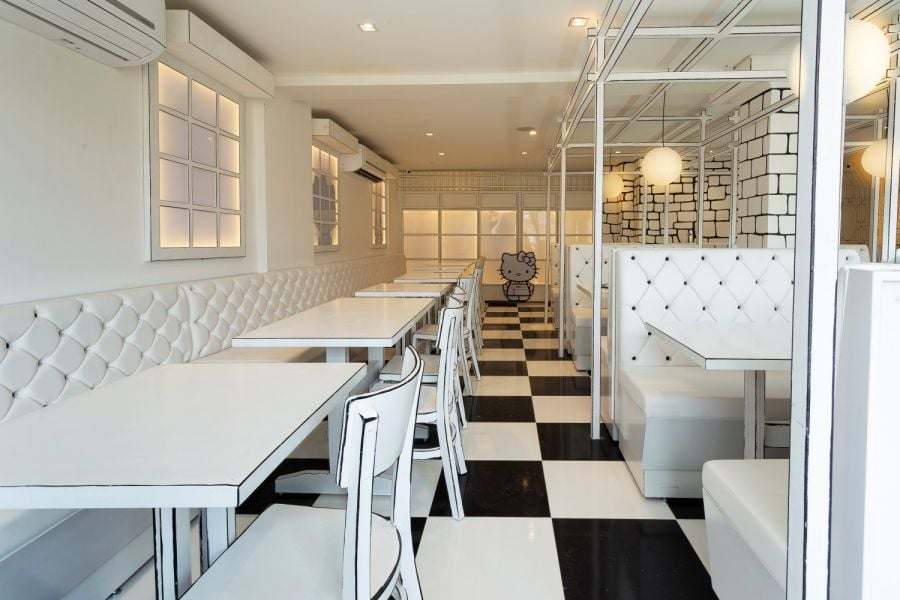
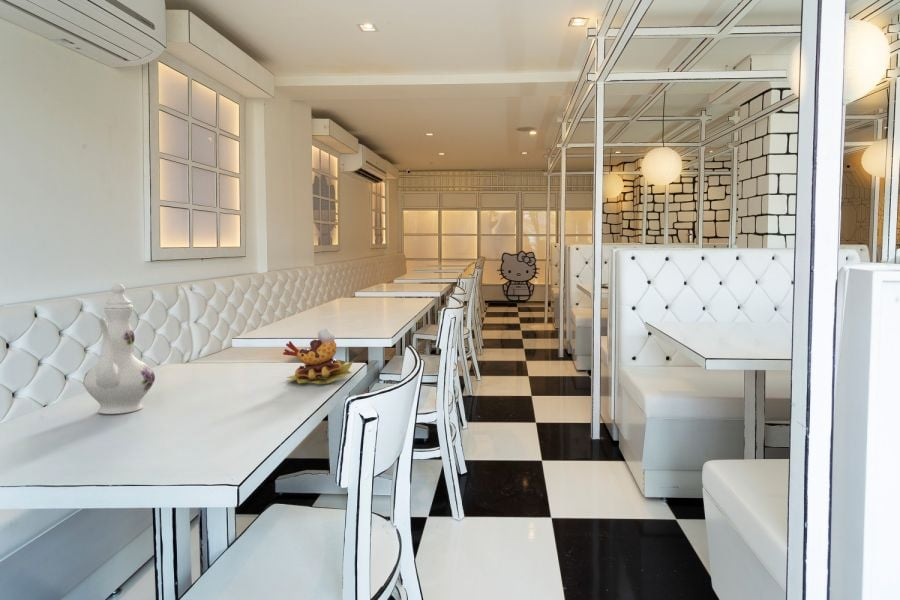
+ dessert [282,326,354,385]
+ chinaware [82,283,156,415]
